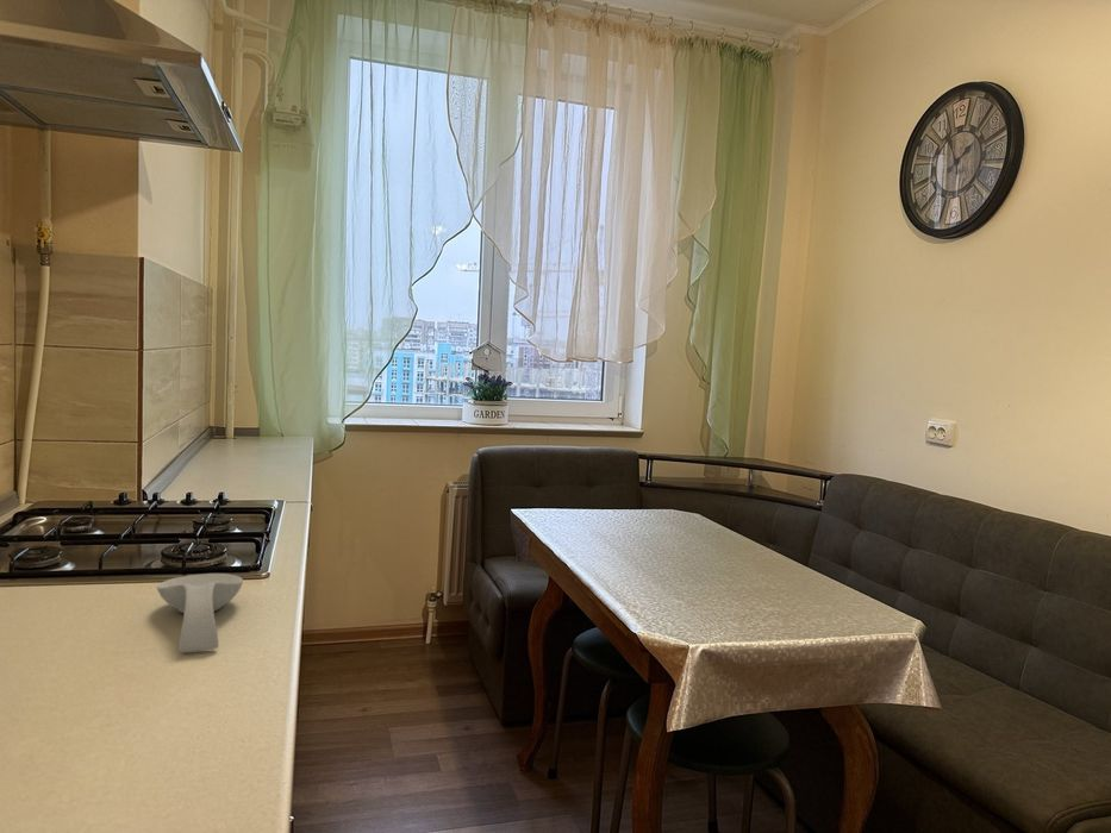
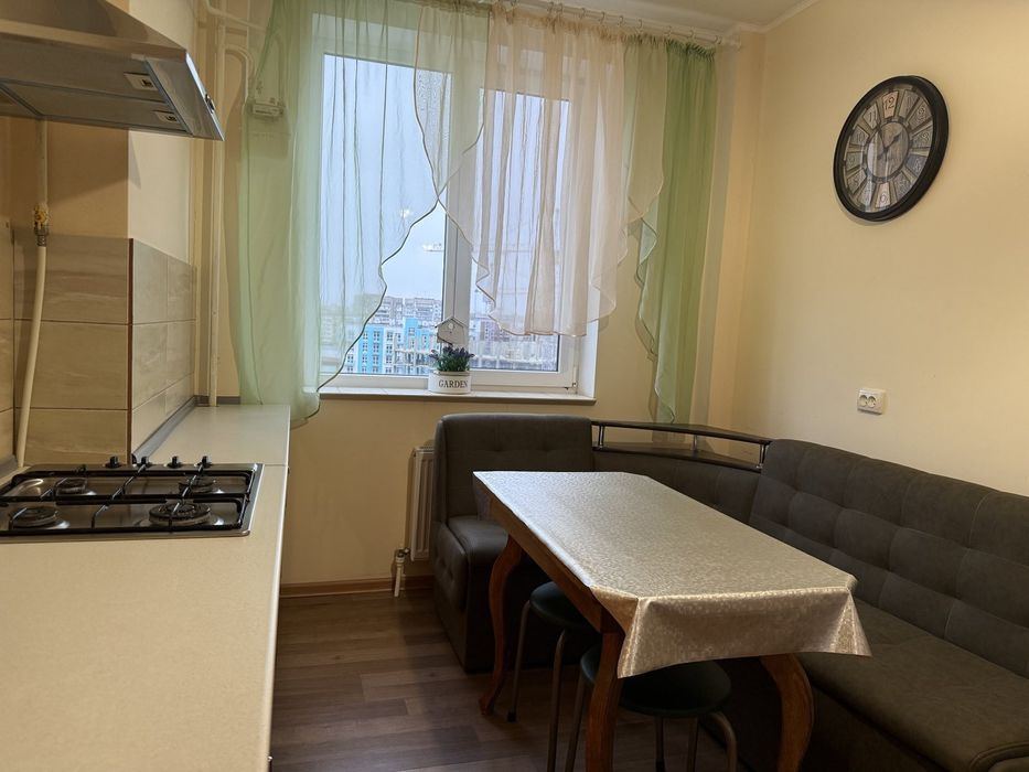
- spoon rest [156,572,244,653]
